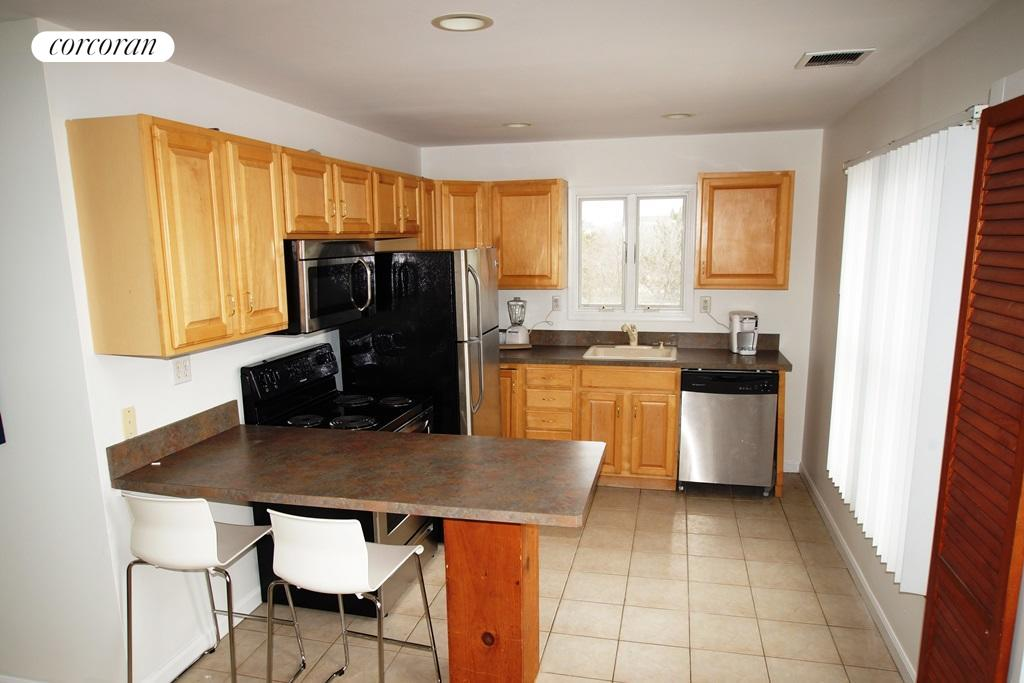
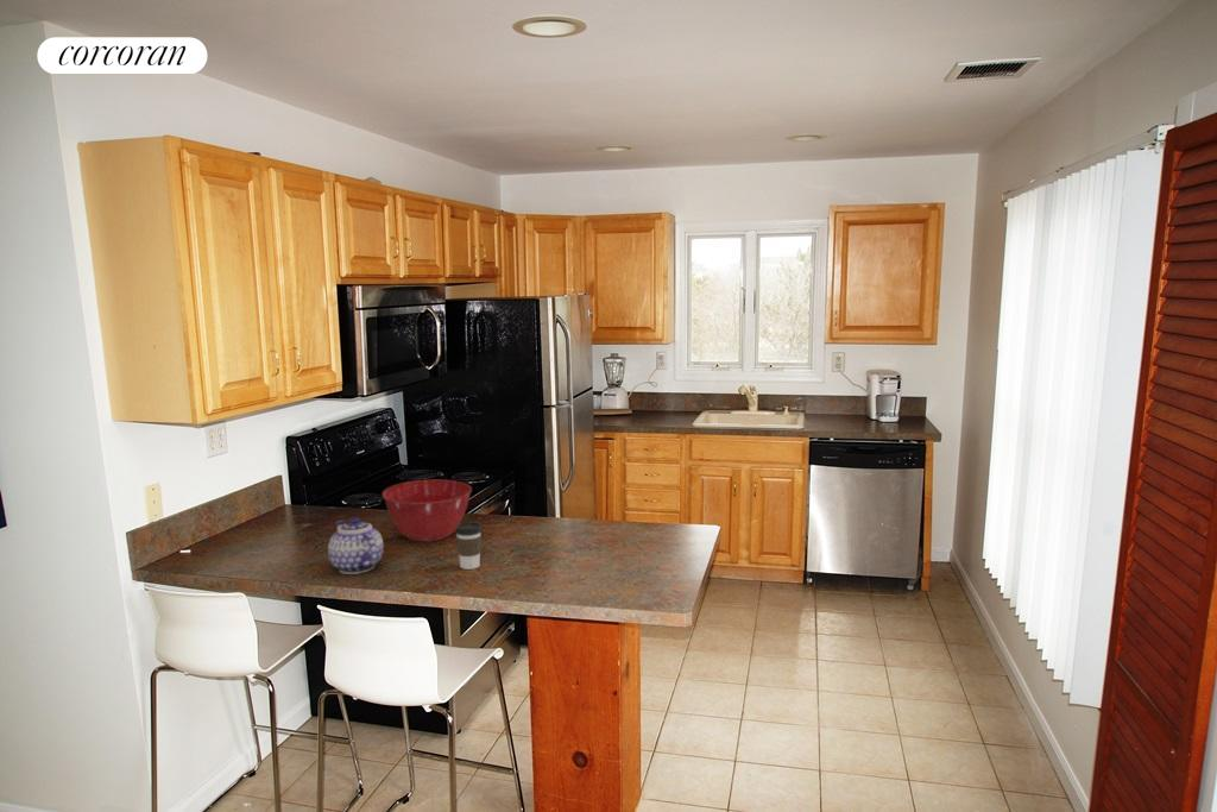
+ teapot [327,516,385,575]
+ coffee cup [454,521,483,571]
+ mixing bowl [382,479,473,543]
